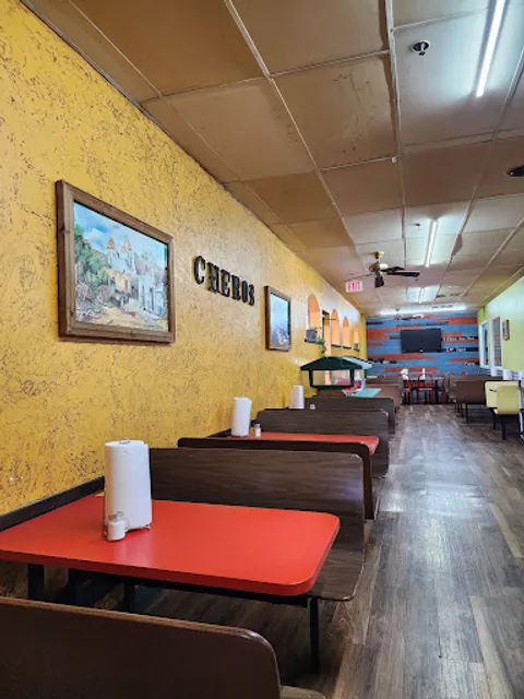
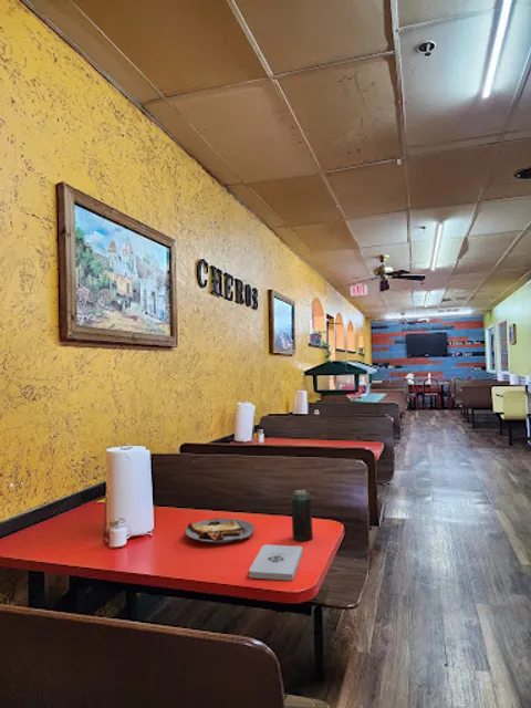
+ food plate [184,517,256,544]
+ notepad [248,543,304,582]
+ beverage can [290,489,314,542]
